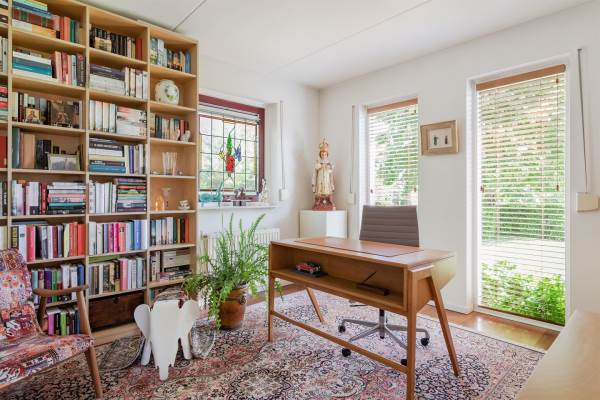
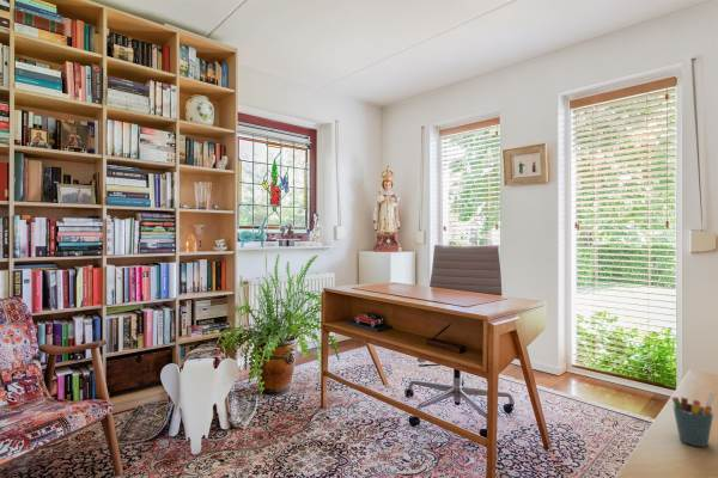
+ pen holder [670,391,716,448]
